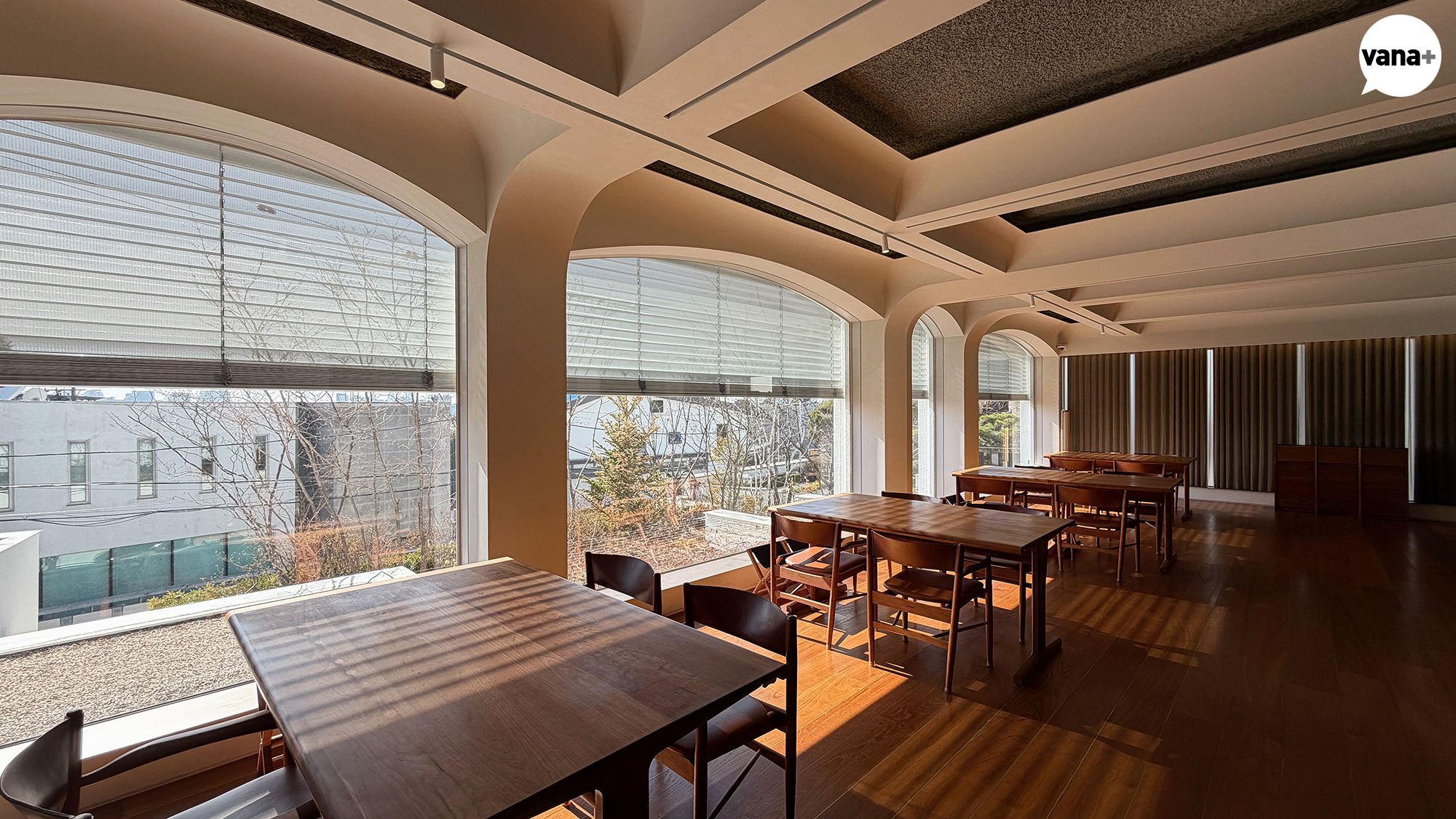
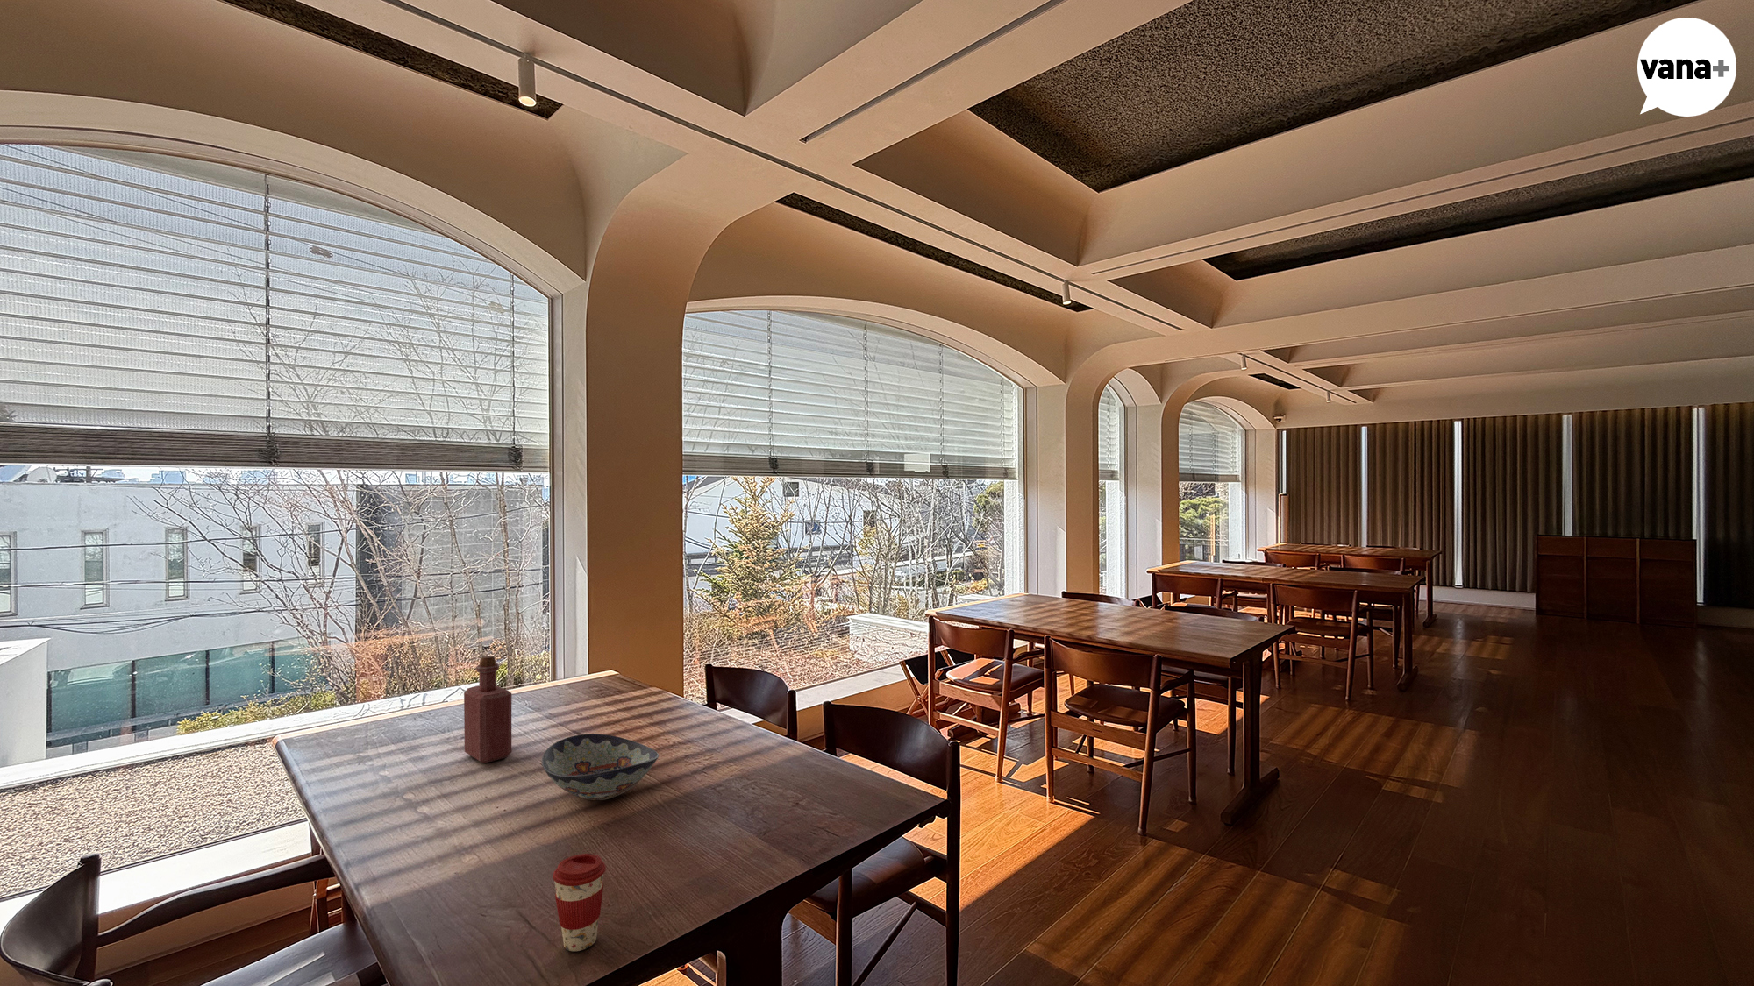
+ decorative bowl [541,733,659,801]
+ bottle [463,655,512,764]
+ coffee cup [552,852,607,952]
